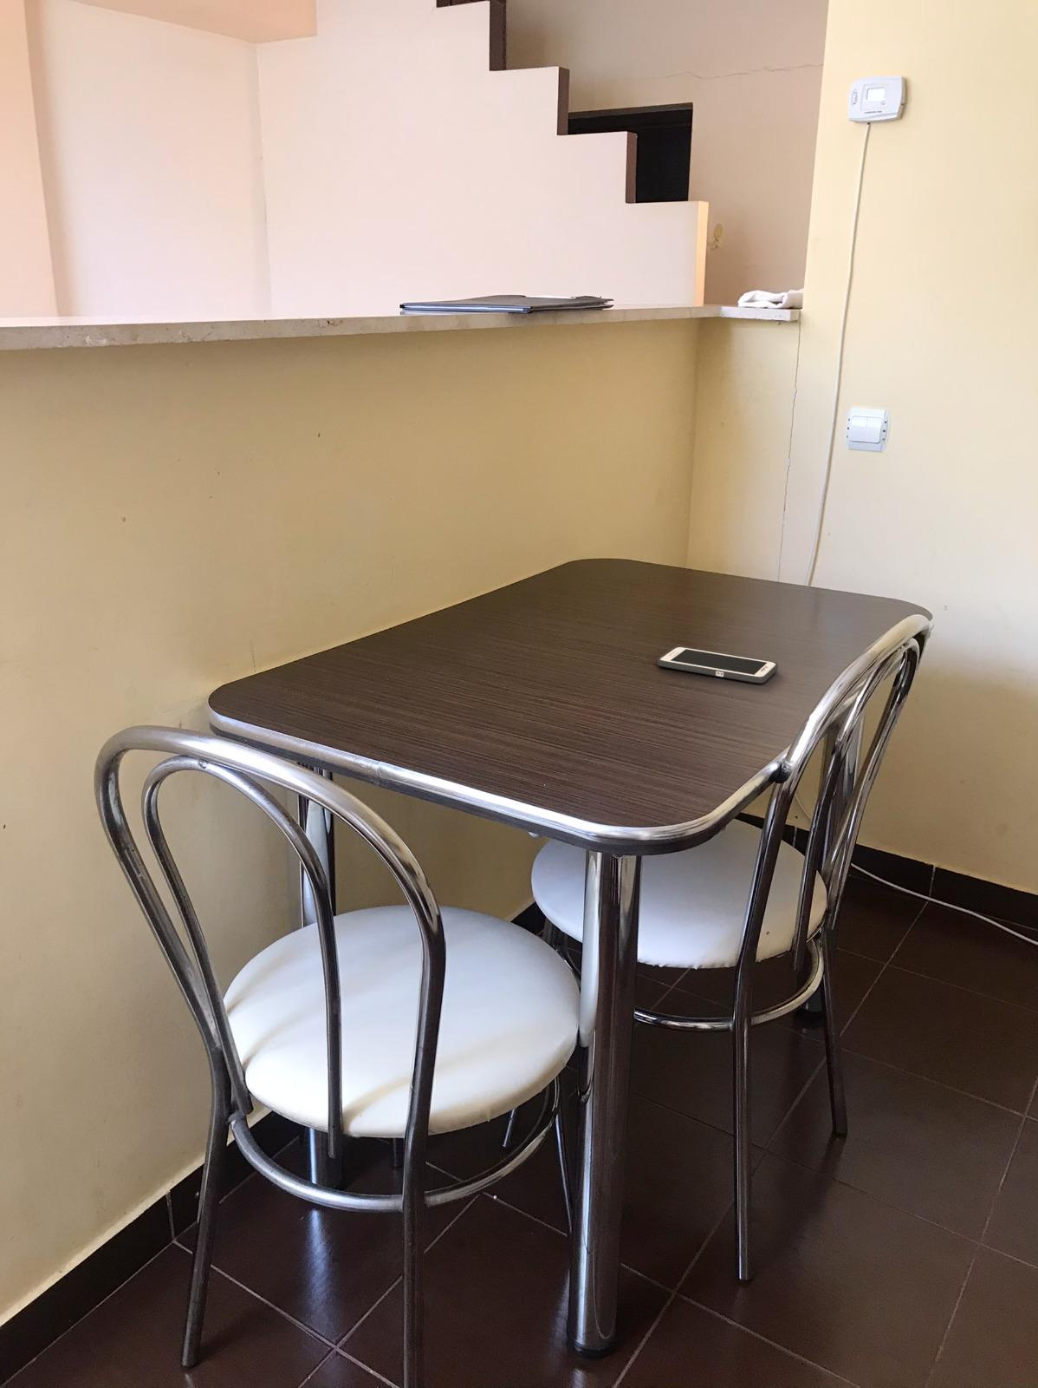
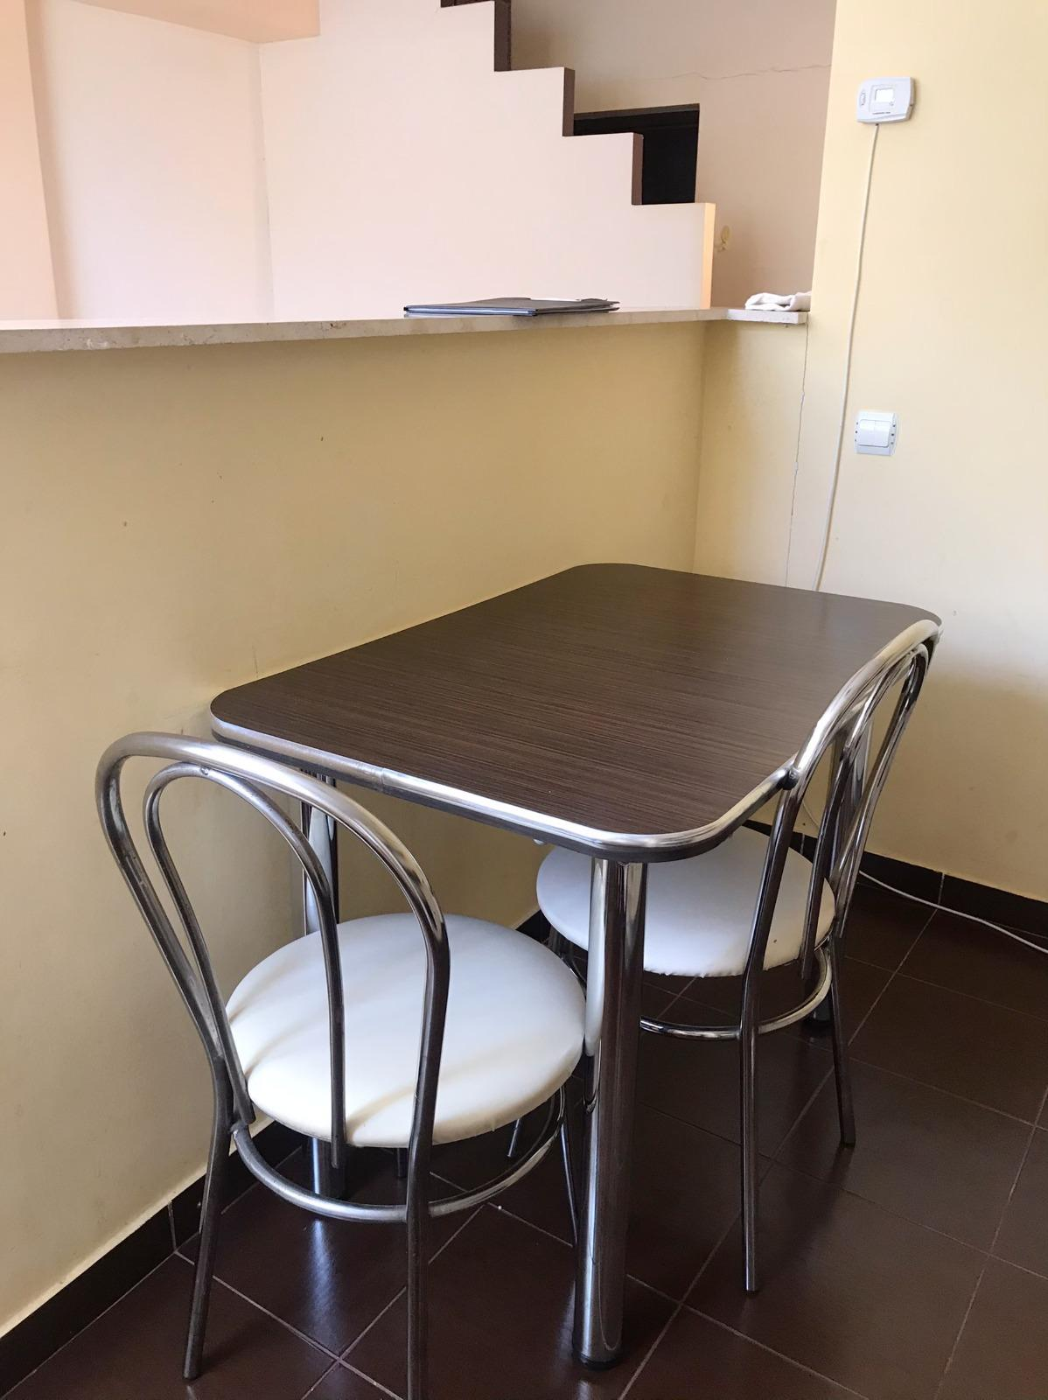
- cell phone [656,645,778,684]
